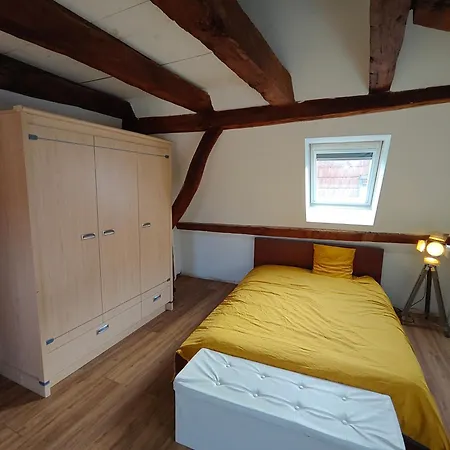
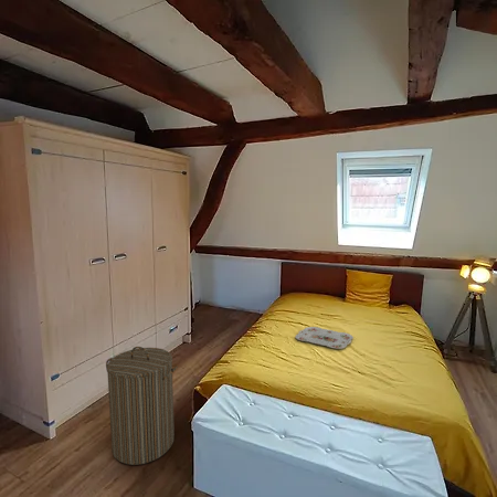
+ laundry hamper [105,346,179,466]
+ serving tray [295,326,355,350]
